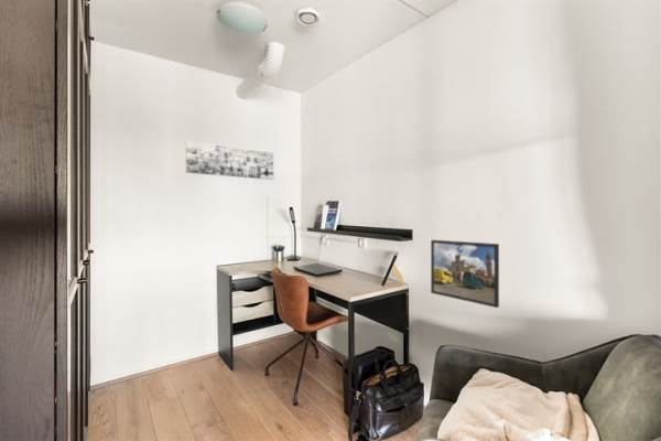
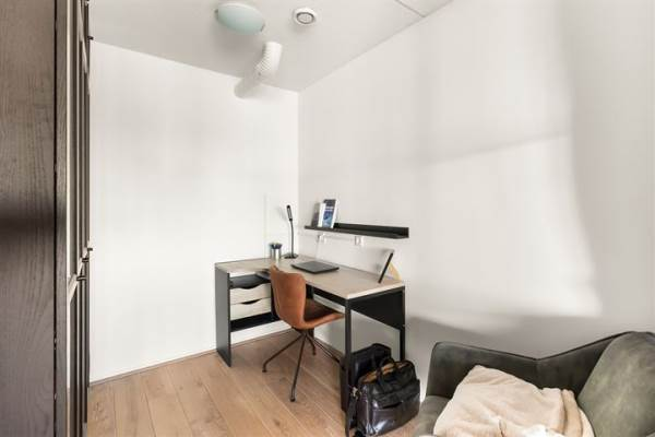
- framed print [430,239,500,309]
- wall art [185,140,274,181]
